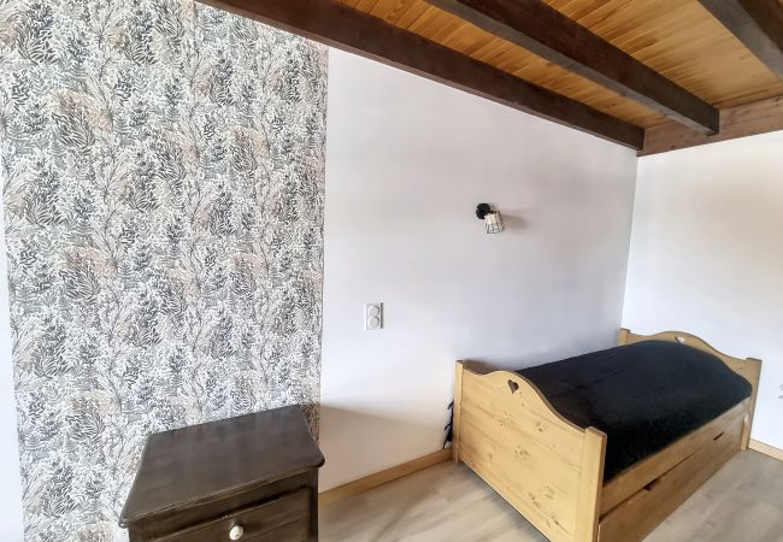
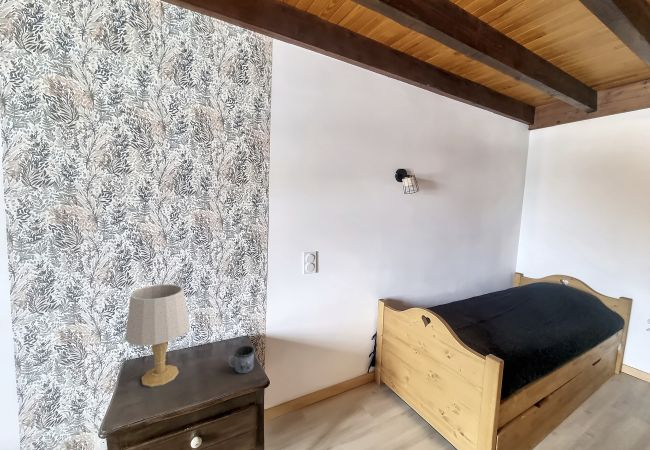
+ mug [227,345,255,374]
+ table lamp [125,283,191,388]
